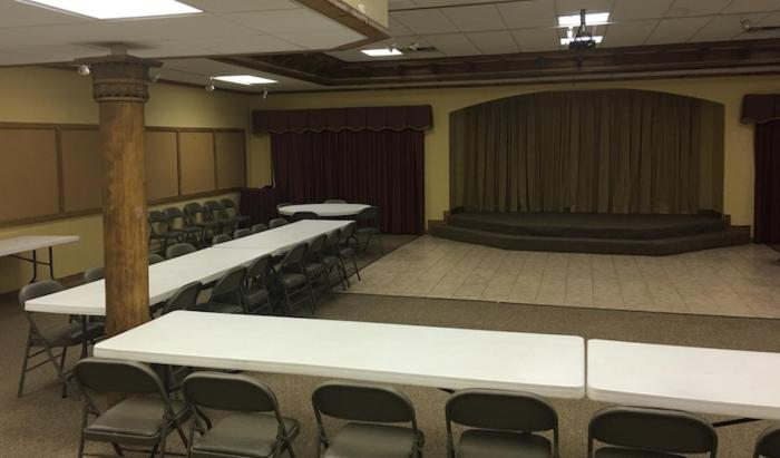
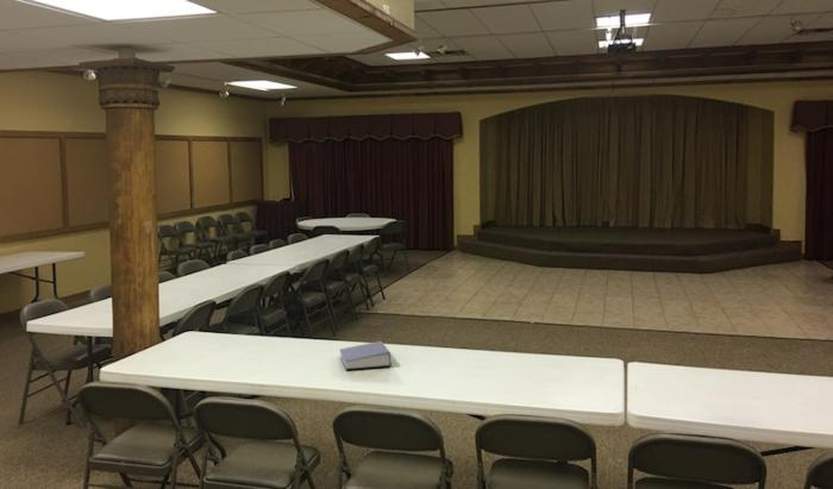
+ book [339,340,393,370]
